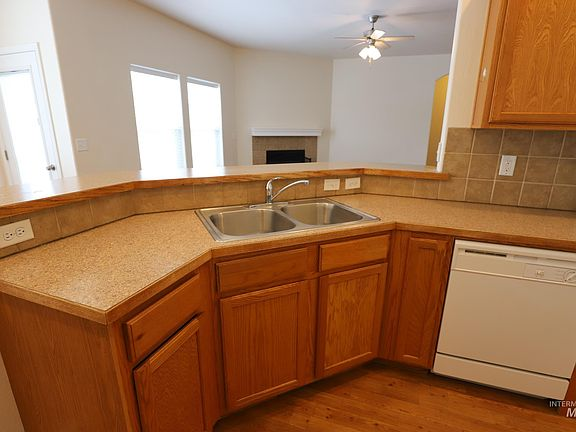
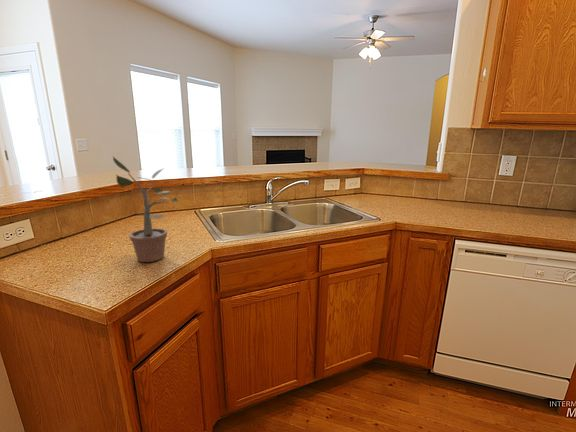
+ potted plant [112,156,179,263]
